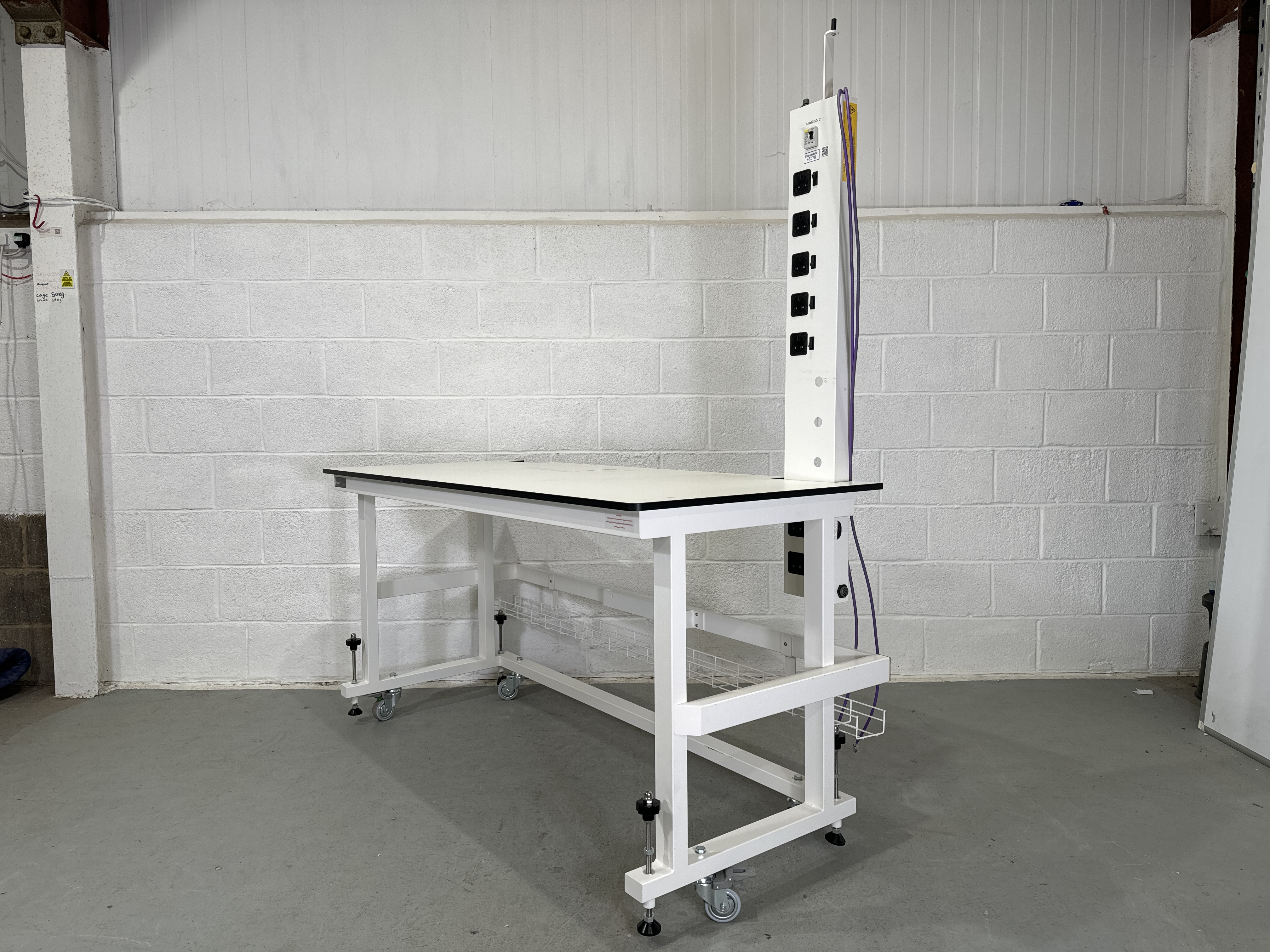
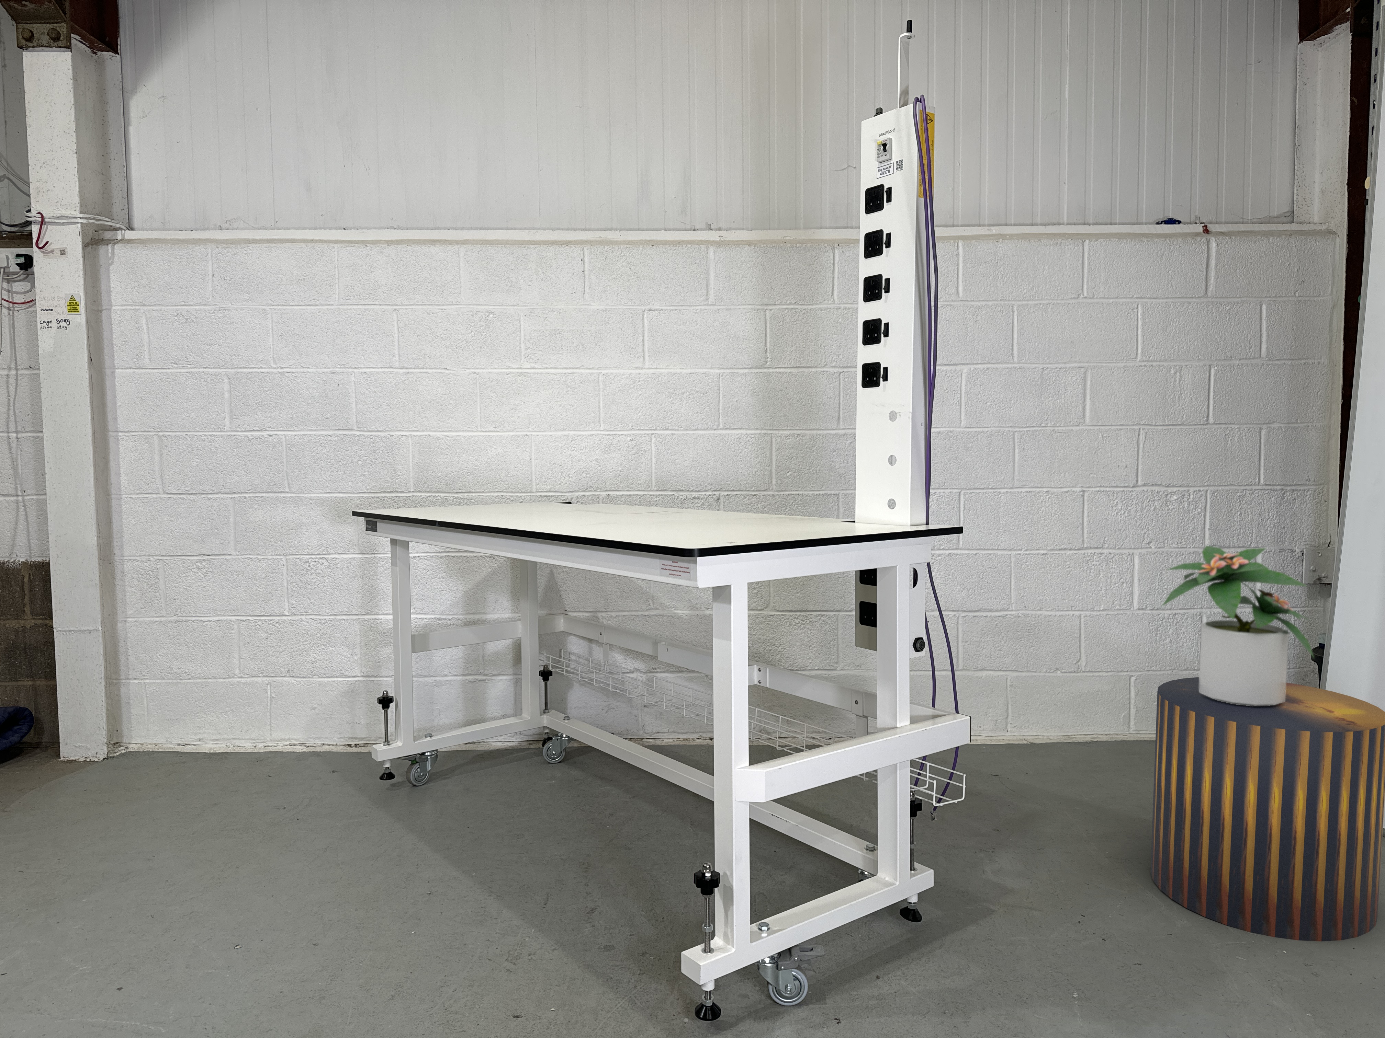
+ stool [1151,677,1385,942]
+ potted plant [1161,545,1315,707]
